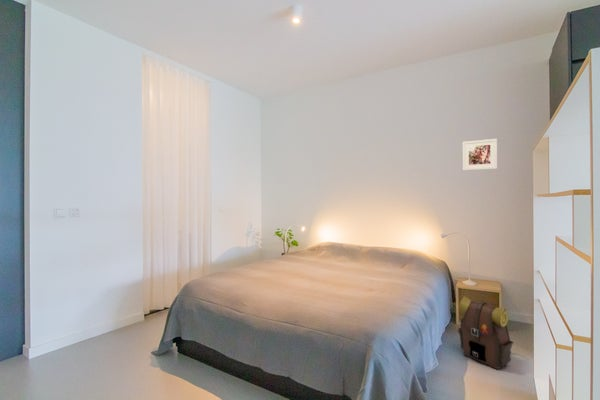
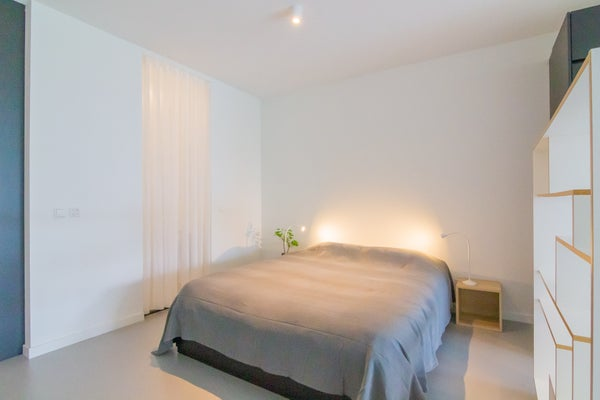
- backpack [457,295,514,370]
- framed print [462,138,498,172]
